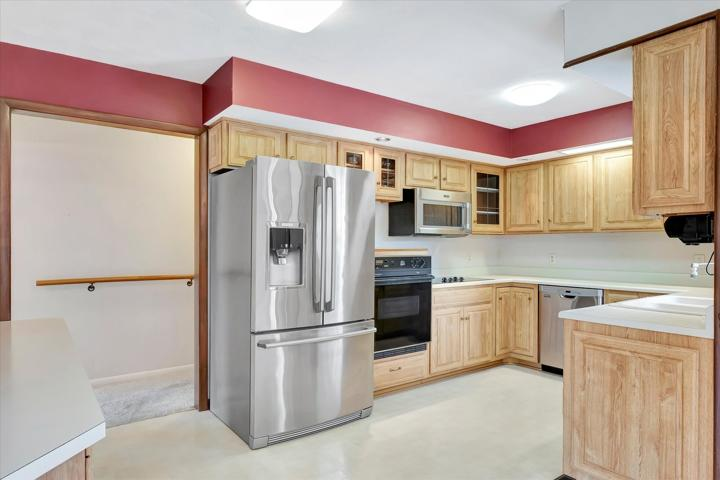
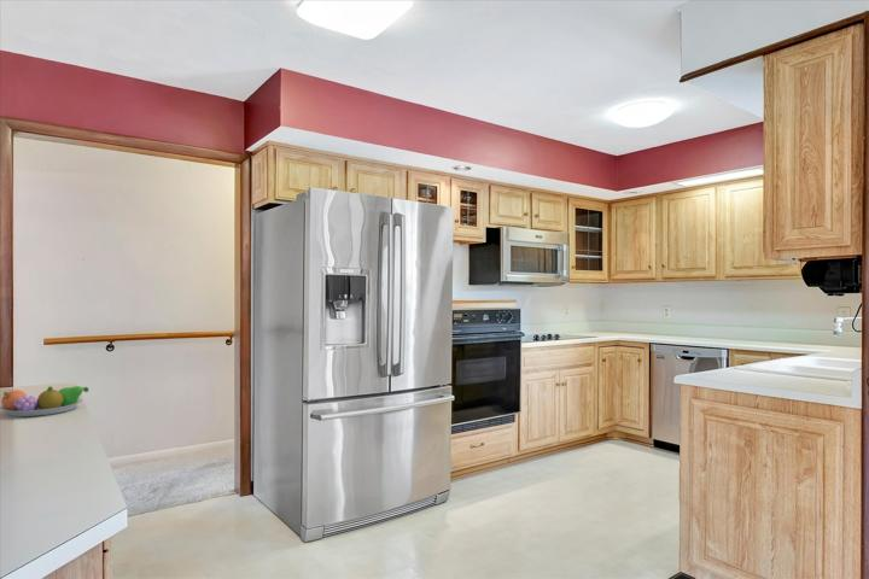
+ fruit bowl [0,385,89,417]
